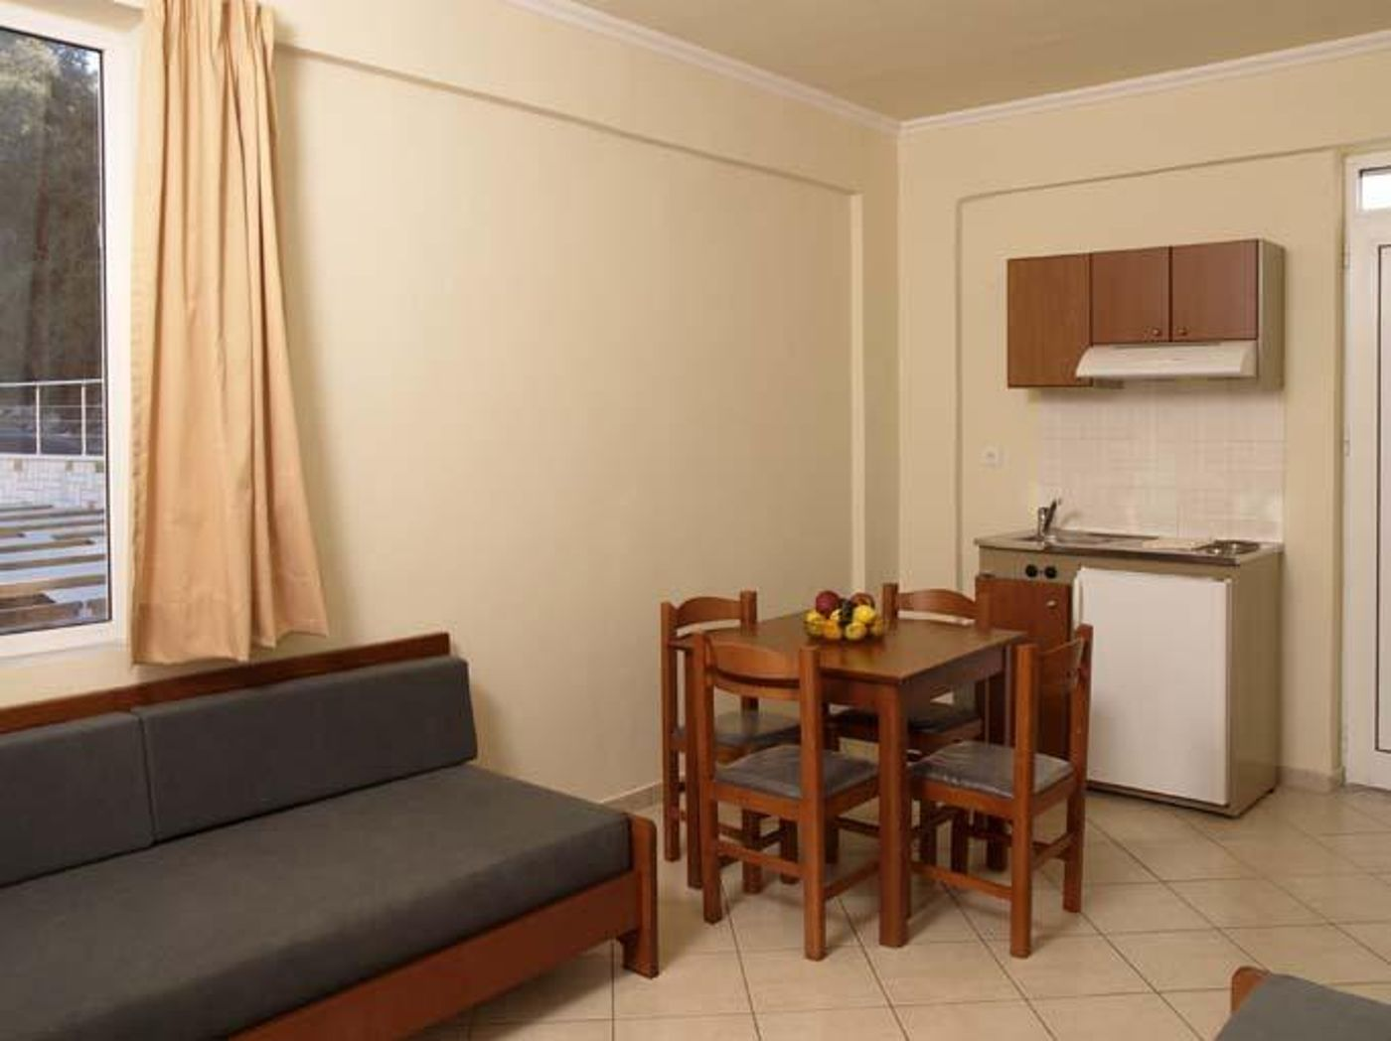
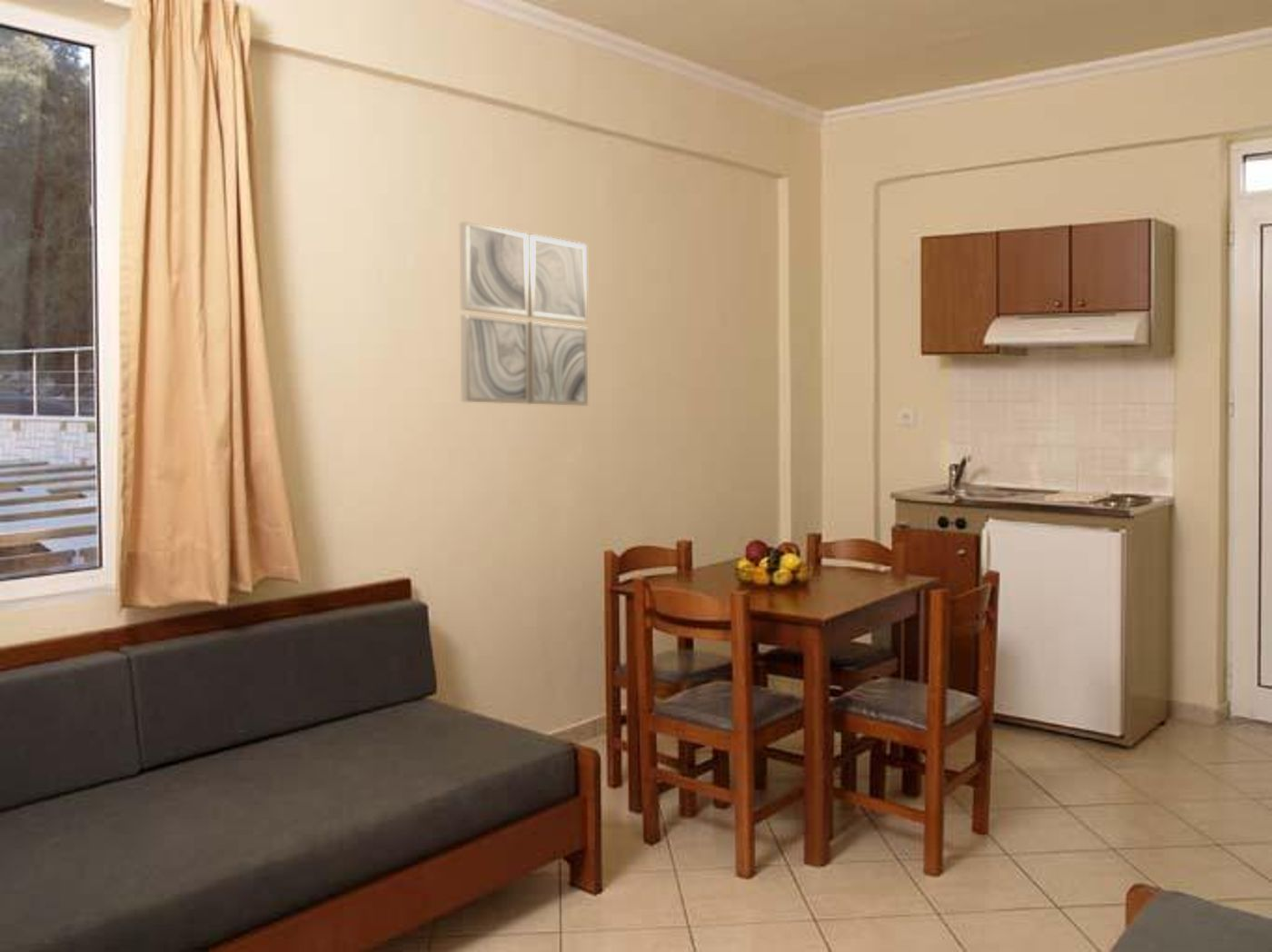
+ wall art [459,221,589,406]
